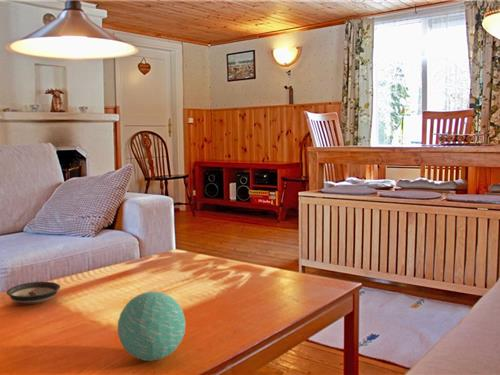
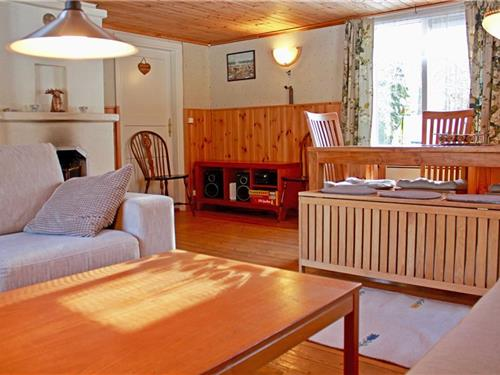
- saucer [5,281,61,305]
- decorative ball [117,291,187,362]
